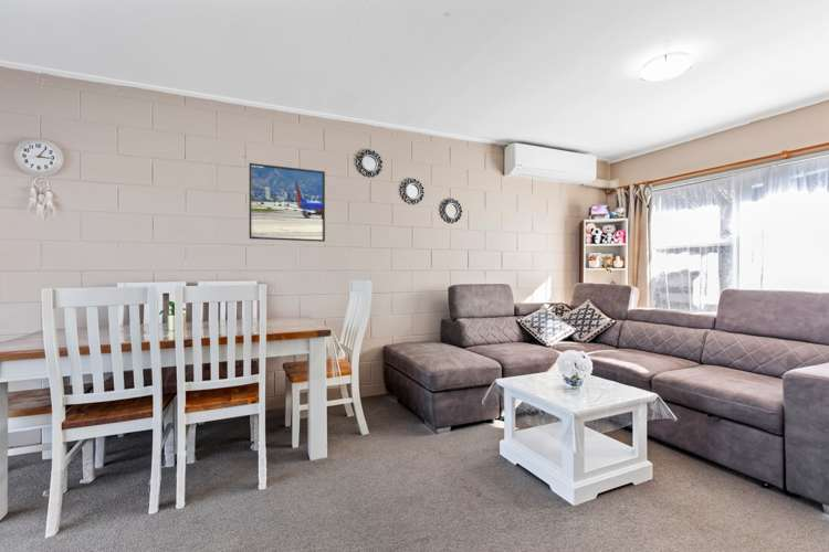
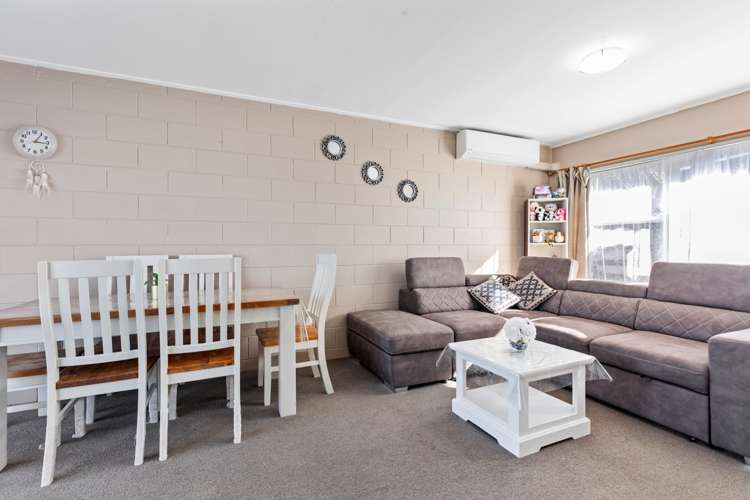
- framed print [249,162,326,243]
